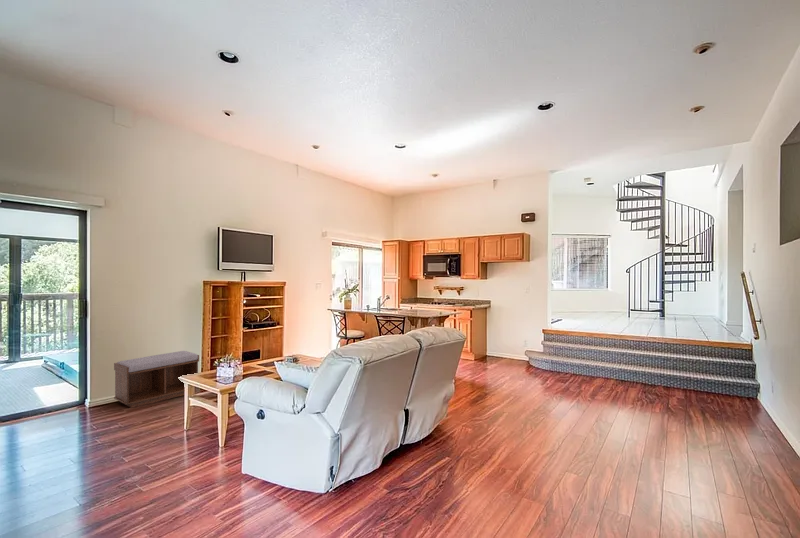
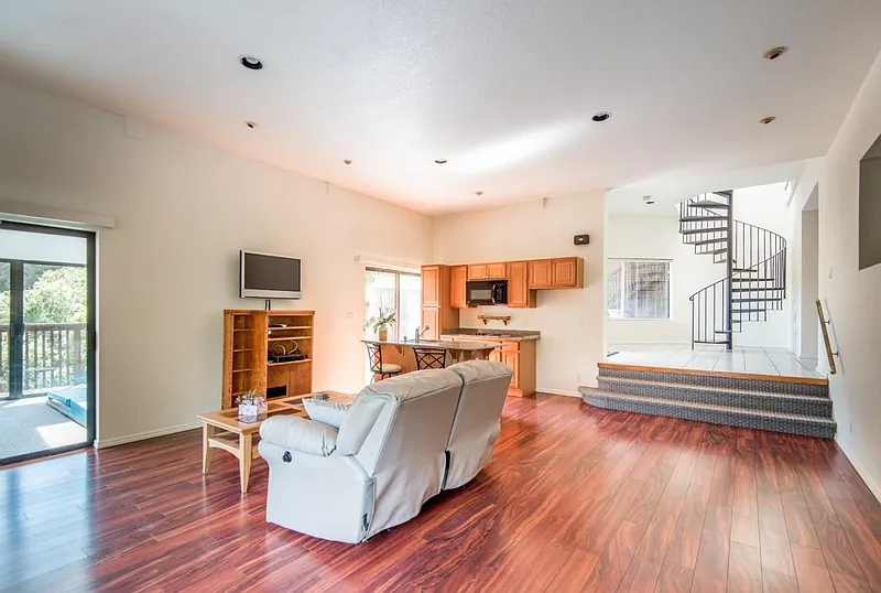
- bench [113,350,200,409]
